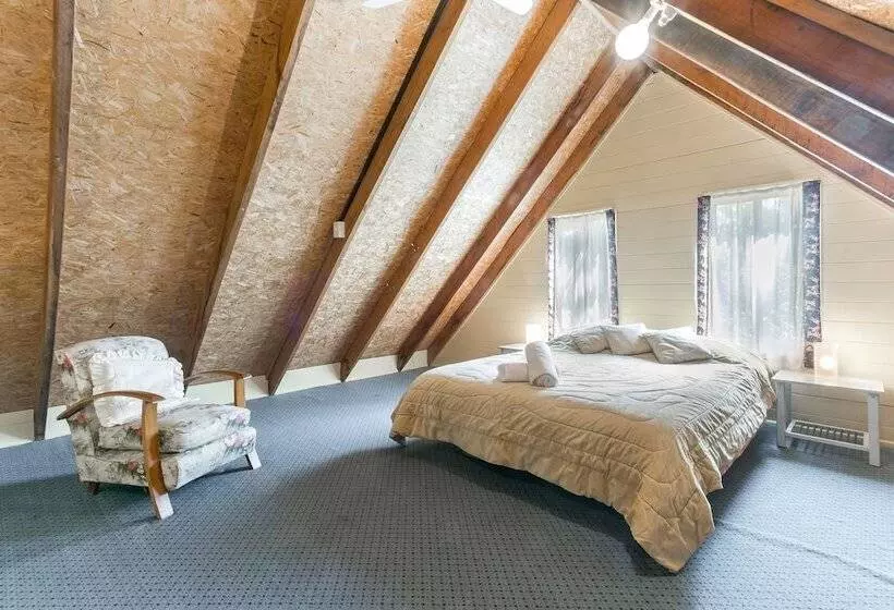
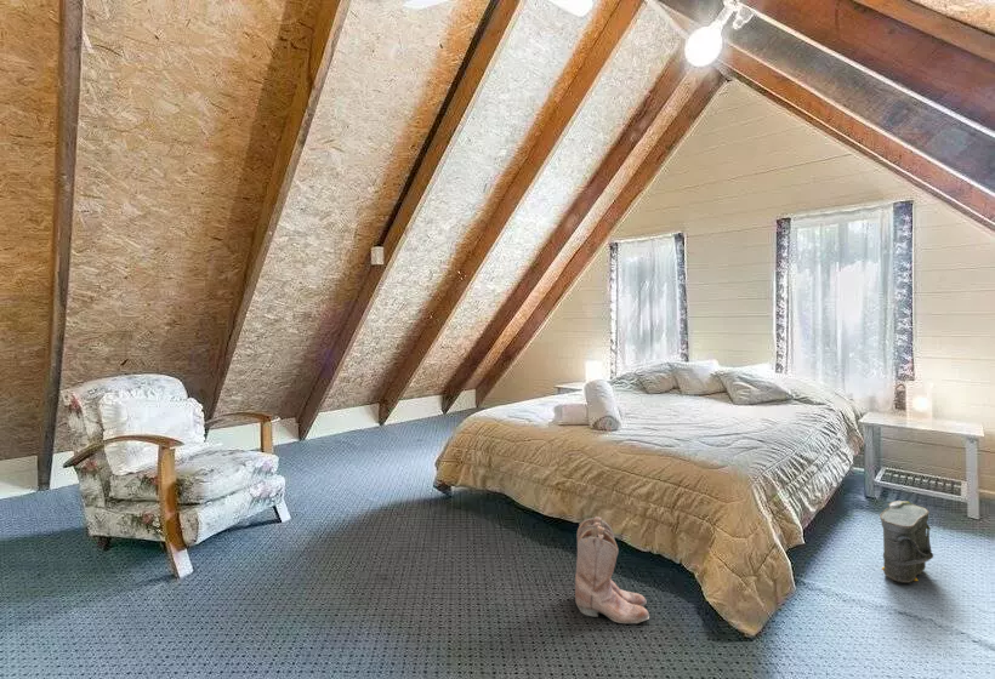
+ boots [574,515,650,624]
+ bag [879,500,934,584]
